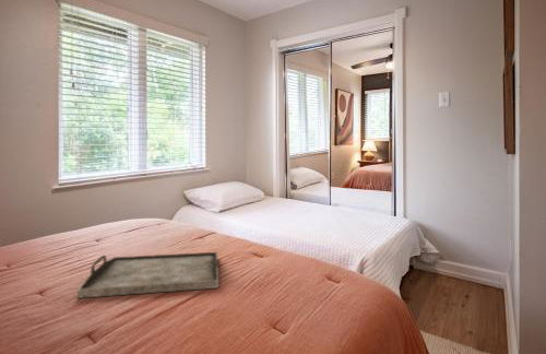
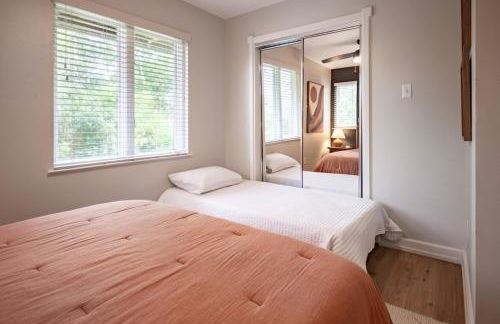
- serving tray [76,249,219,299]
